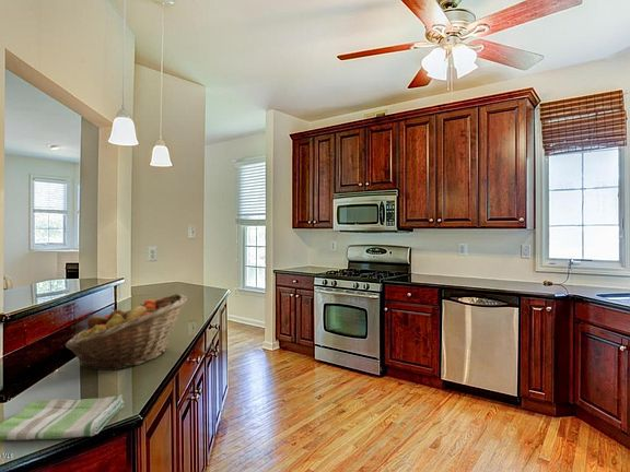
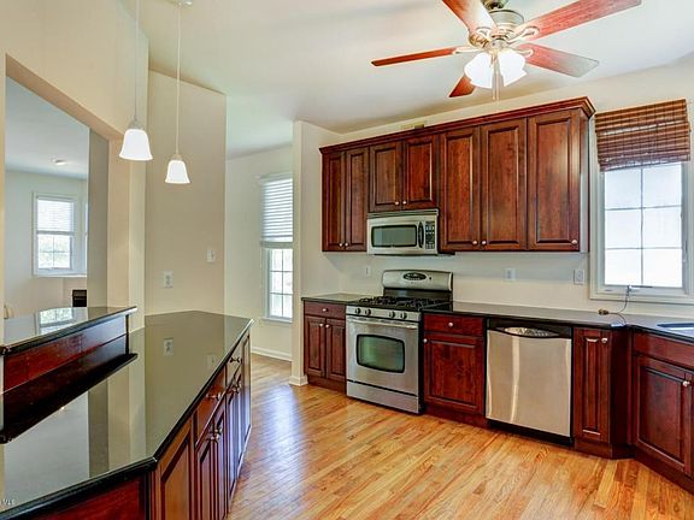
- fruit basket [63,293,188,371]
- dish towel [0,394,125,441]
